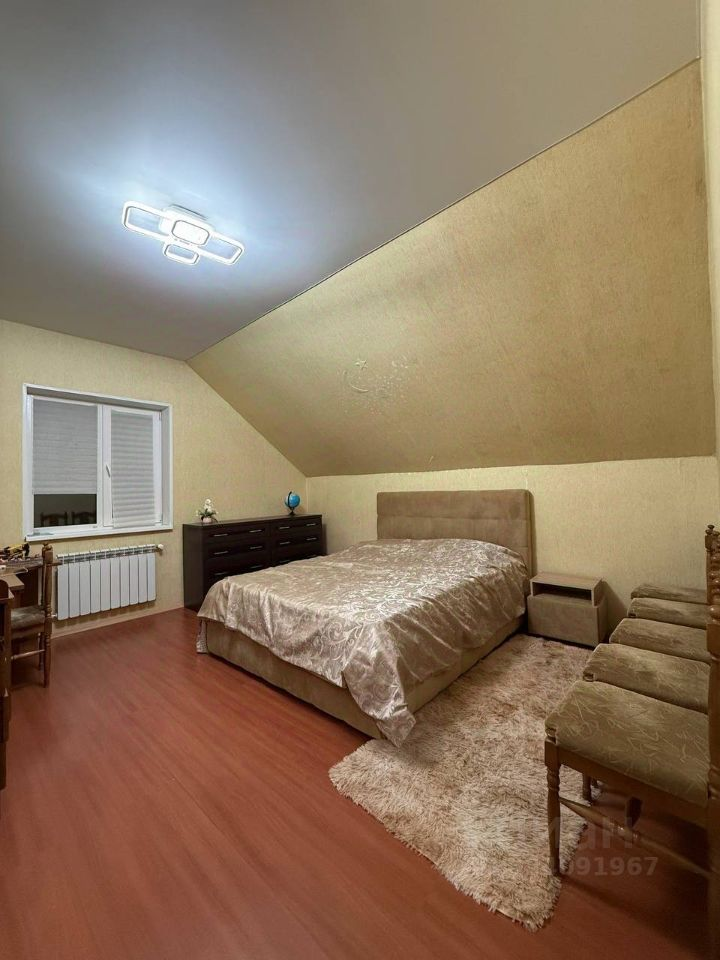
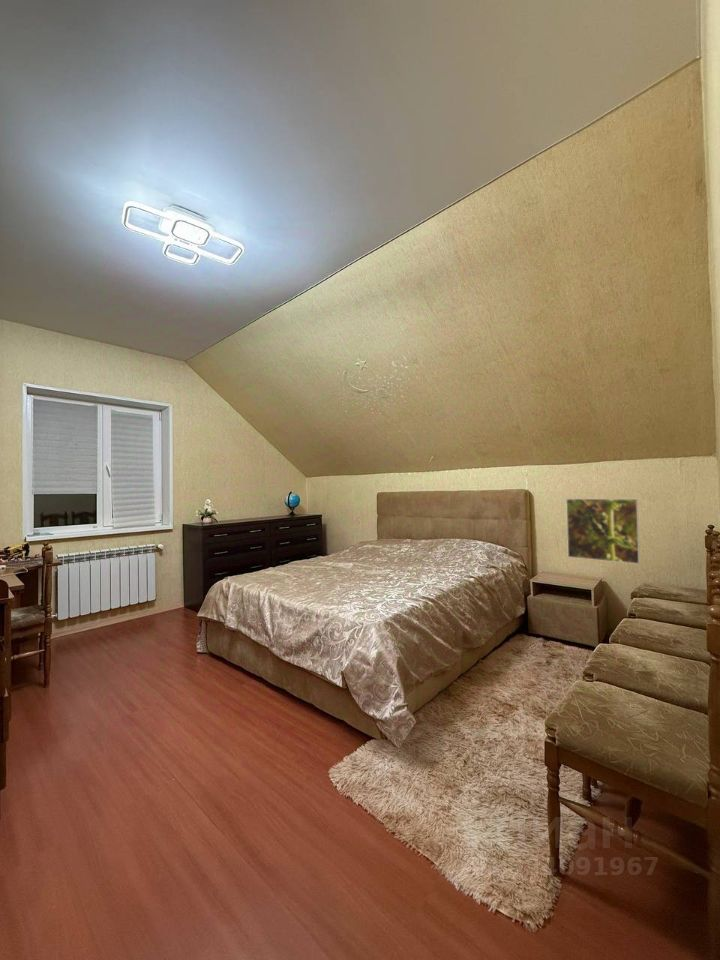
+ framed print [565,498,641,565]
